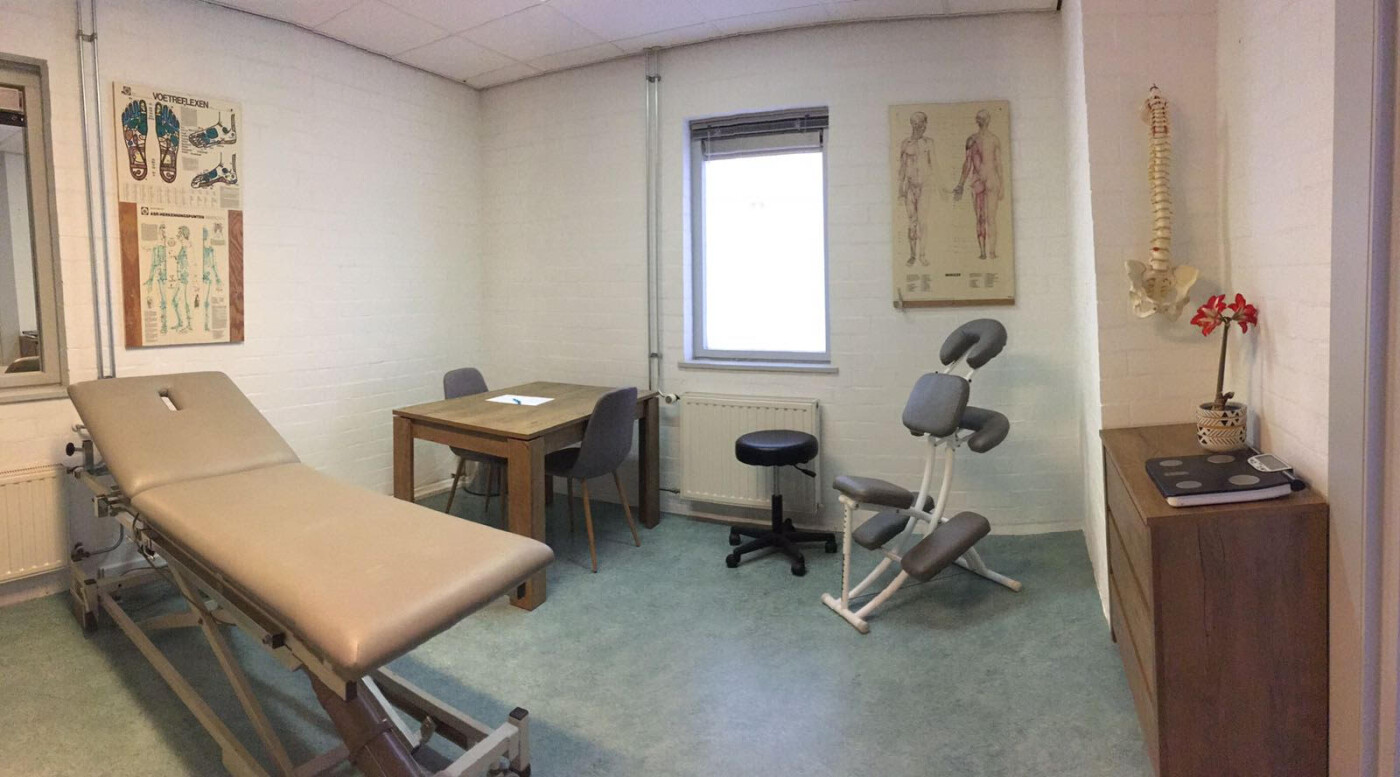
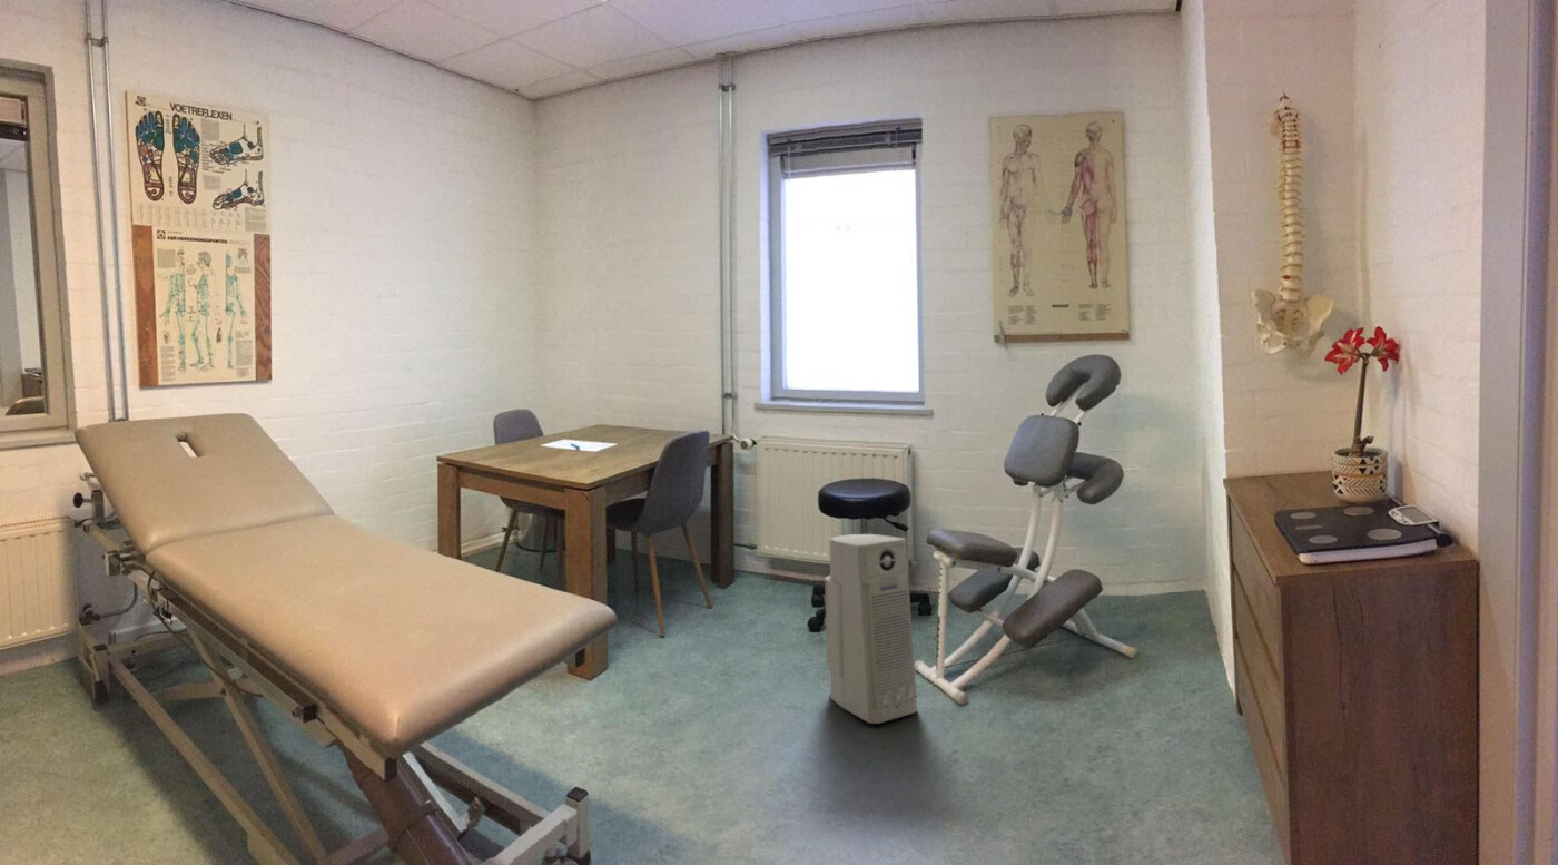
+ air purifier [824,533,918,725]
